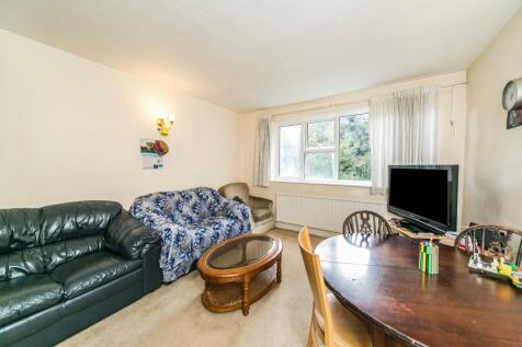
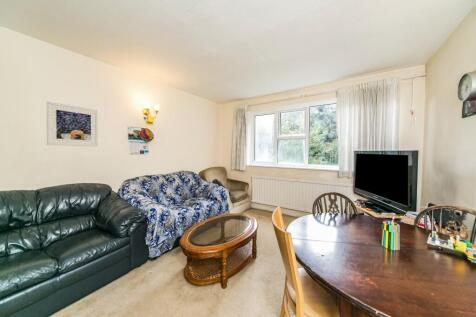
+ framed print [46,100,99,148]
